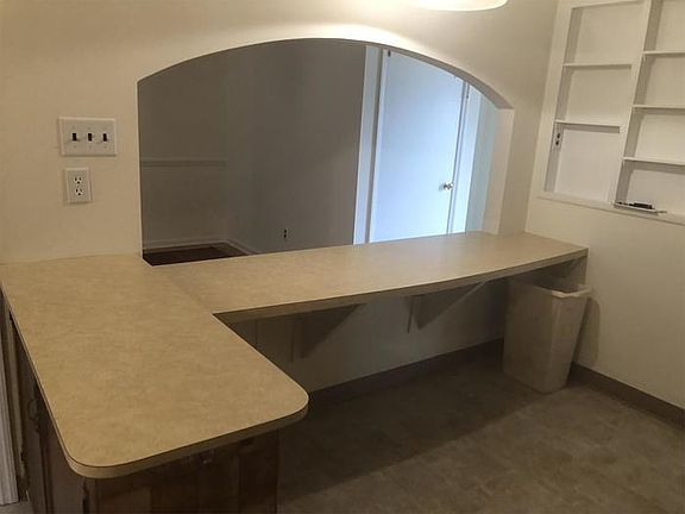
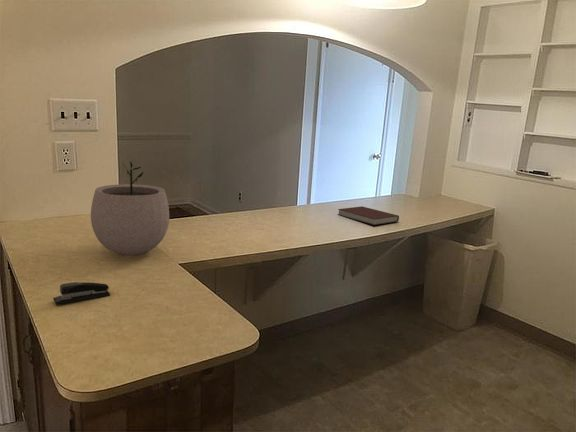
+ plant pot [90,161,170,256]
+ notebook [337,205,400,226]
+ stapler [52,281,111,306]
